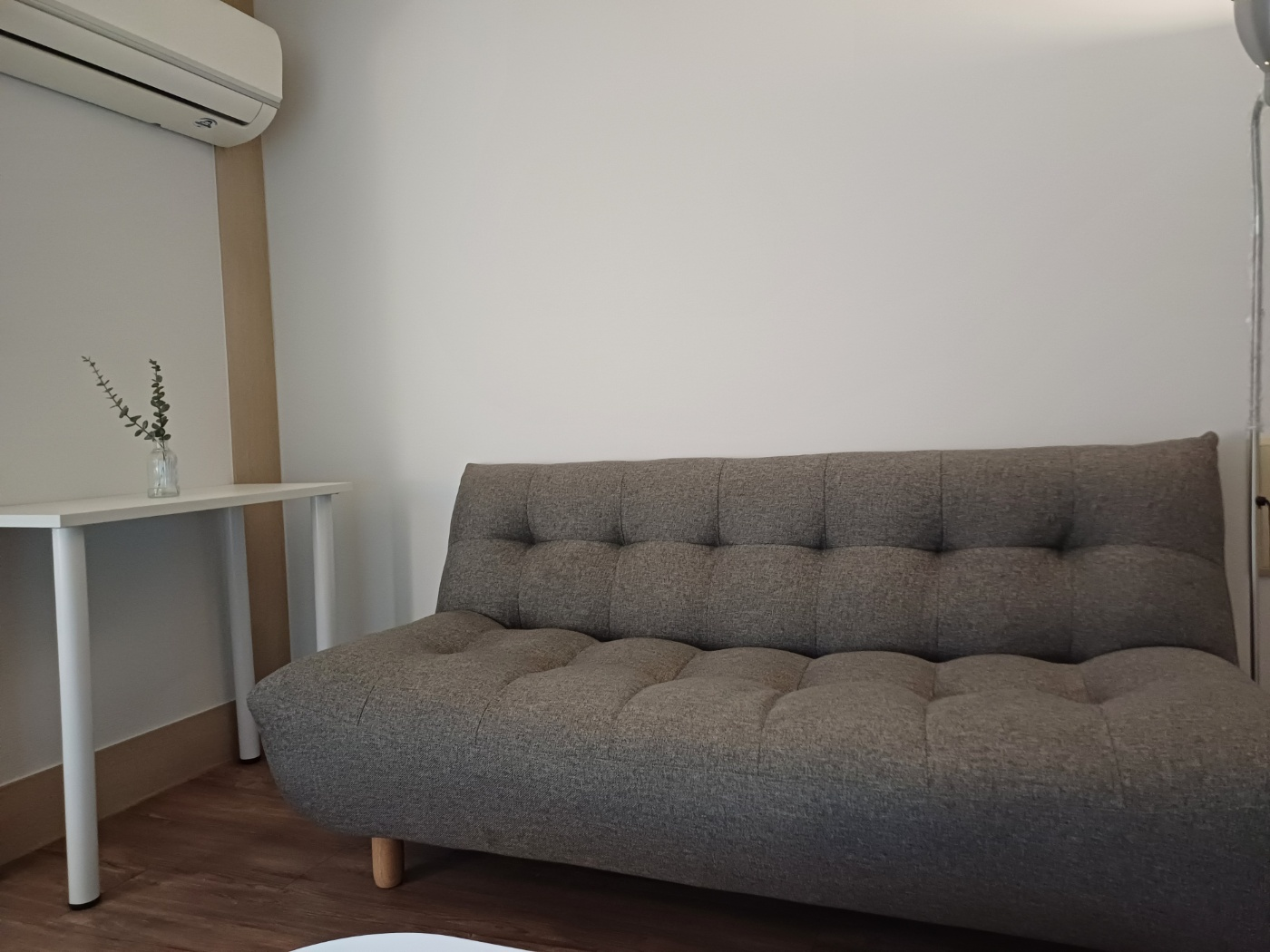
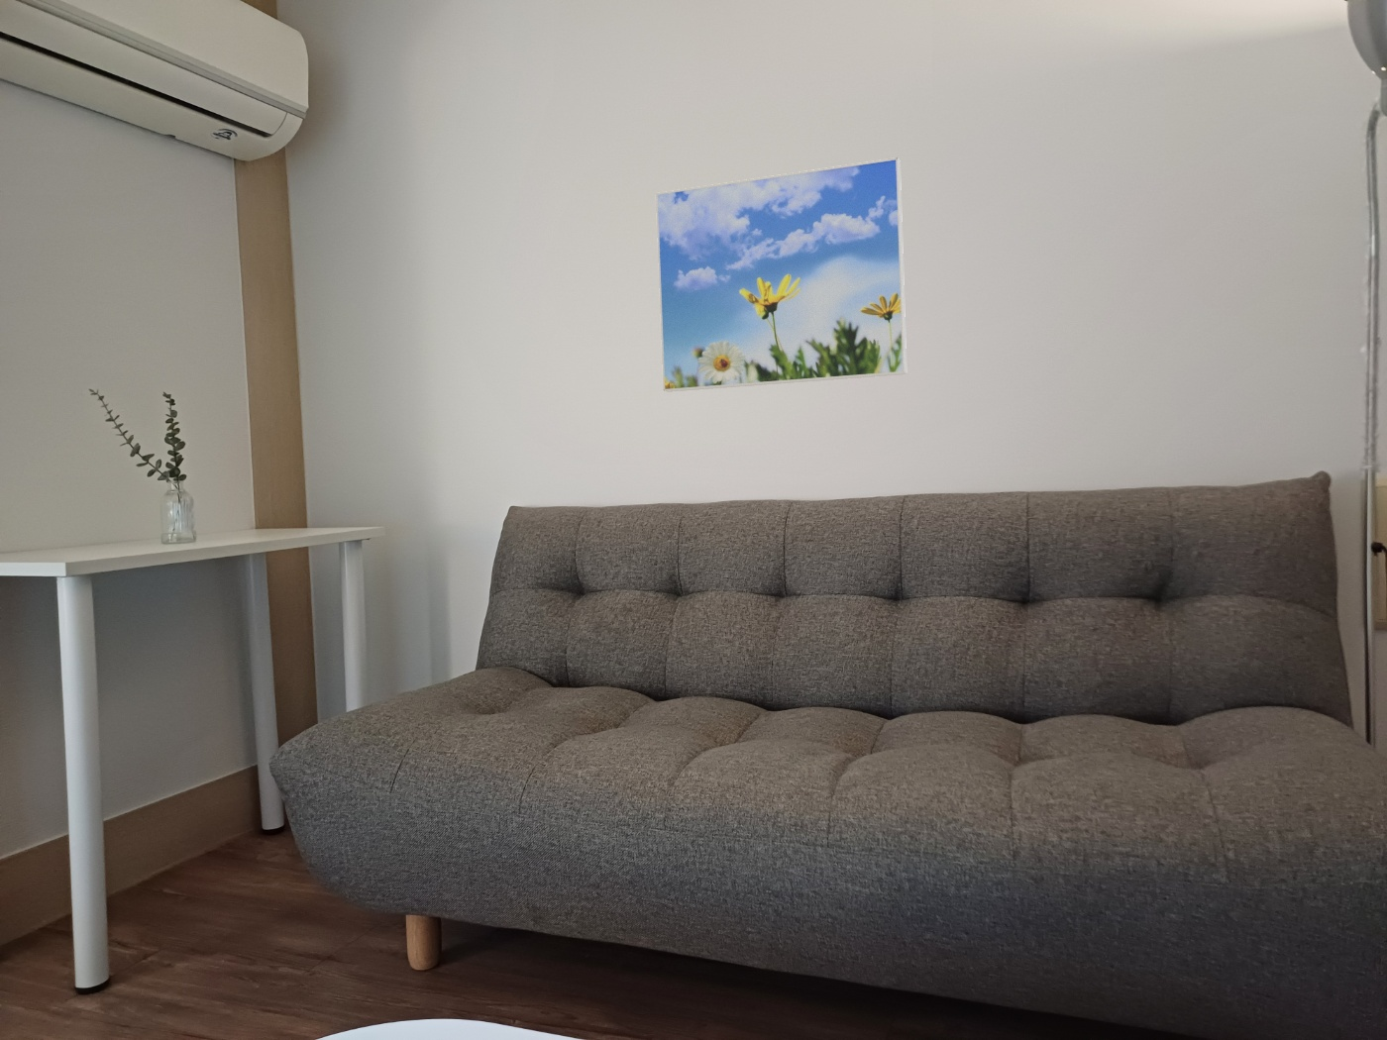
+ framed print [655,156,908,393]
